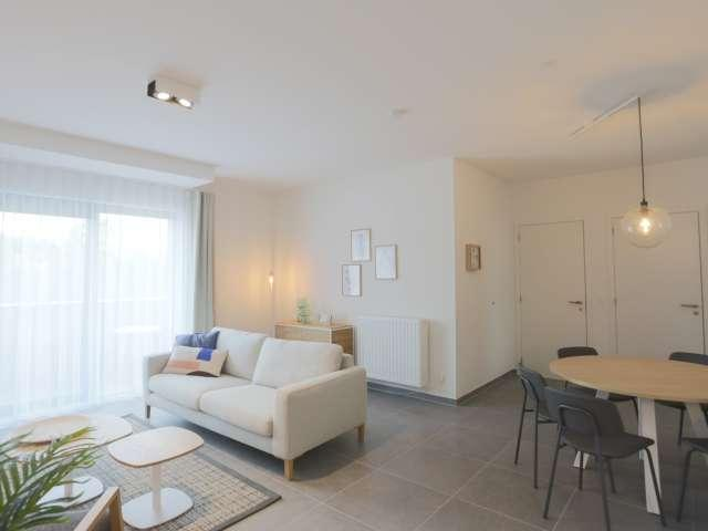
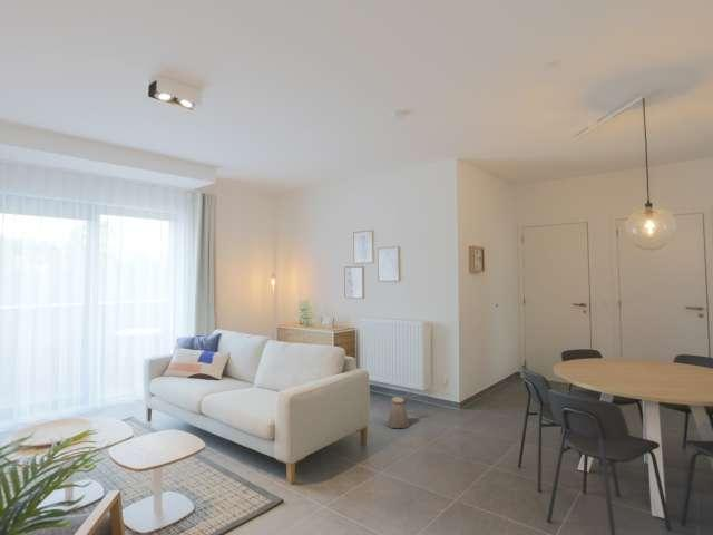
+ watering can [385,390,411,429]
